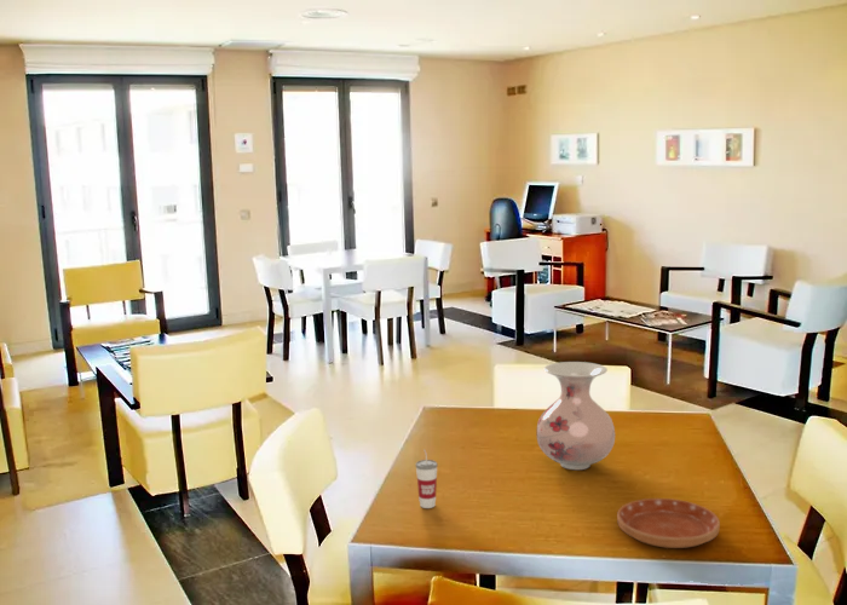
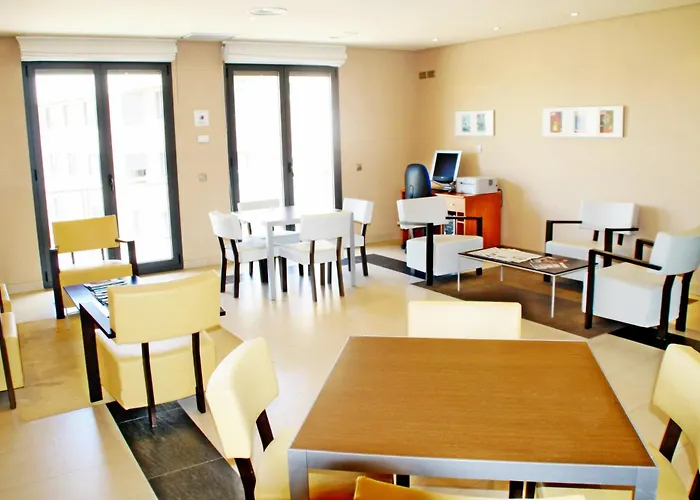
- cup [415,448,439,509]
- vase [536,361,616,471]
- saucer [616,497,721,549]
